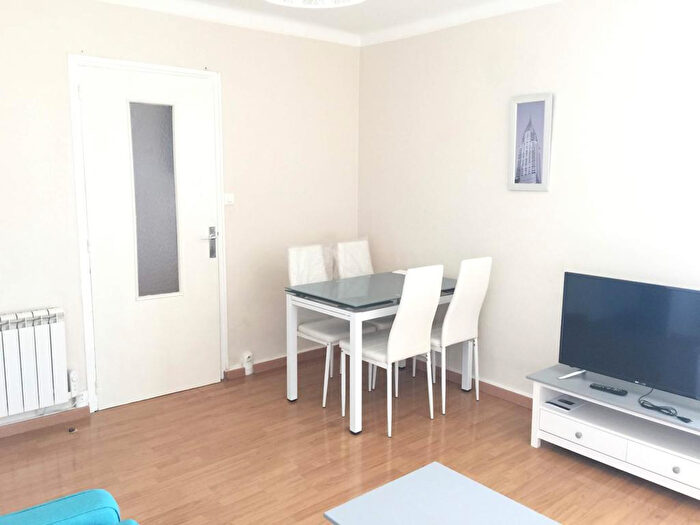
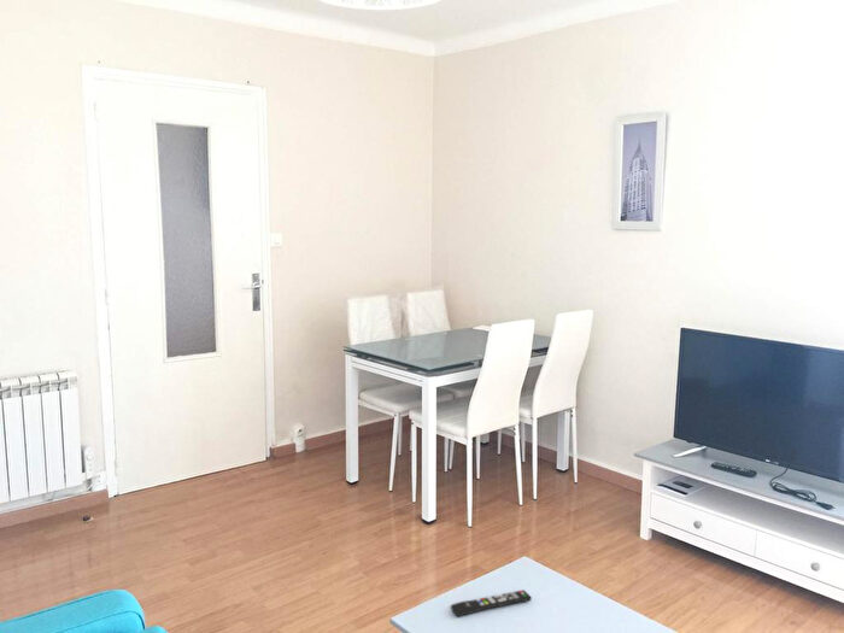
+ remote control [450,588,533,617]
